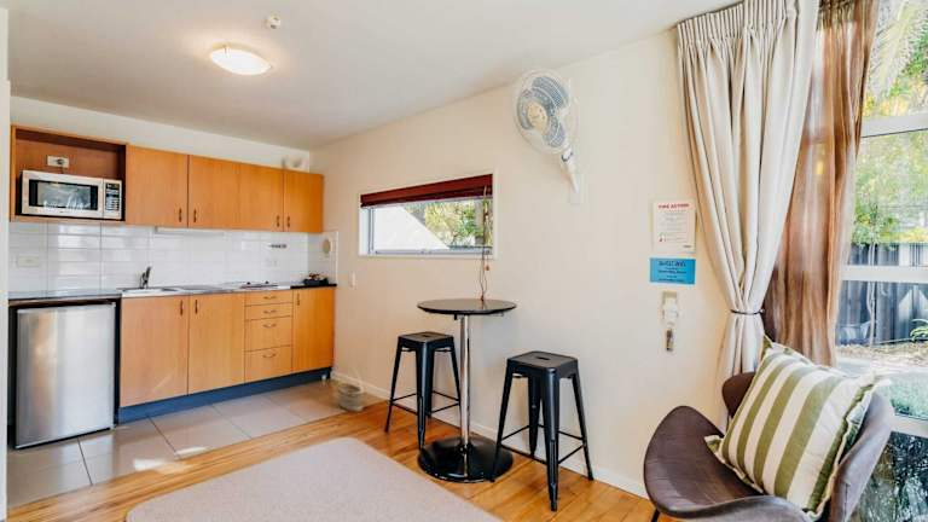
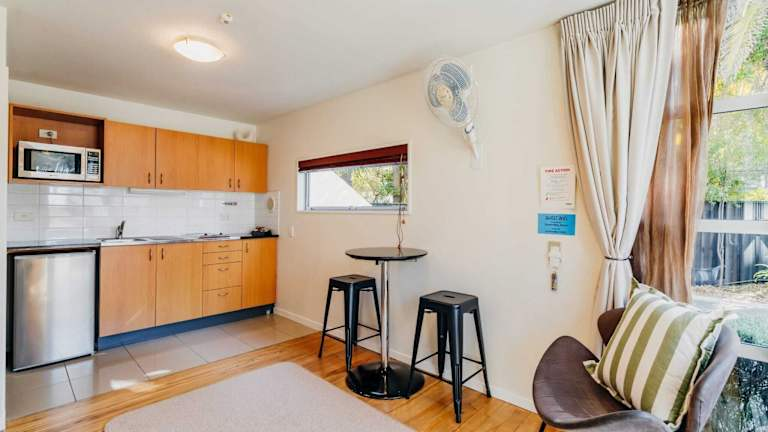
- basket [336,366,367,413]
